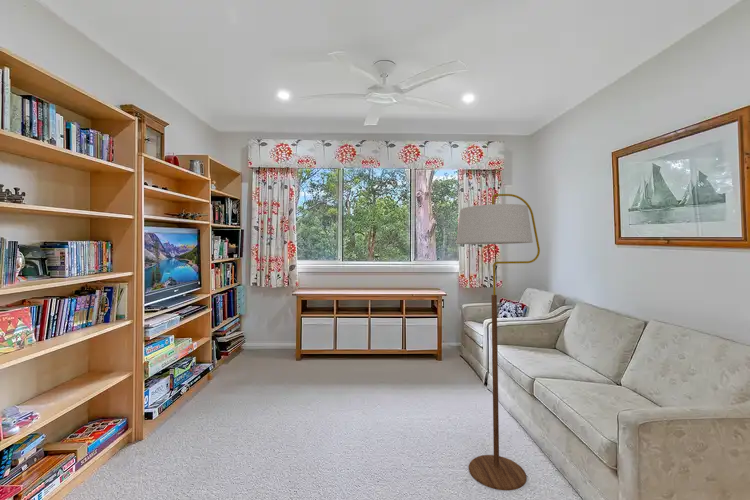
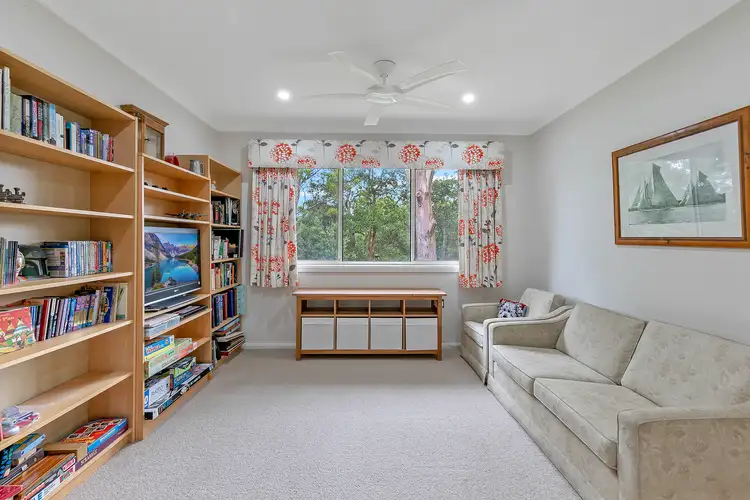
- floor lamp [455,193,541,492]
